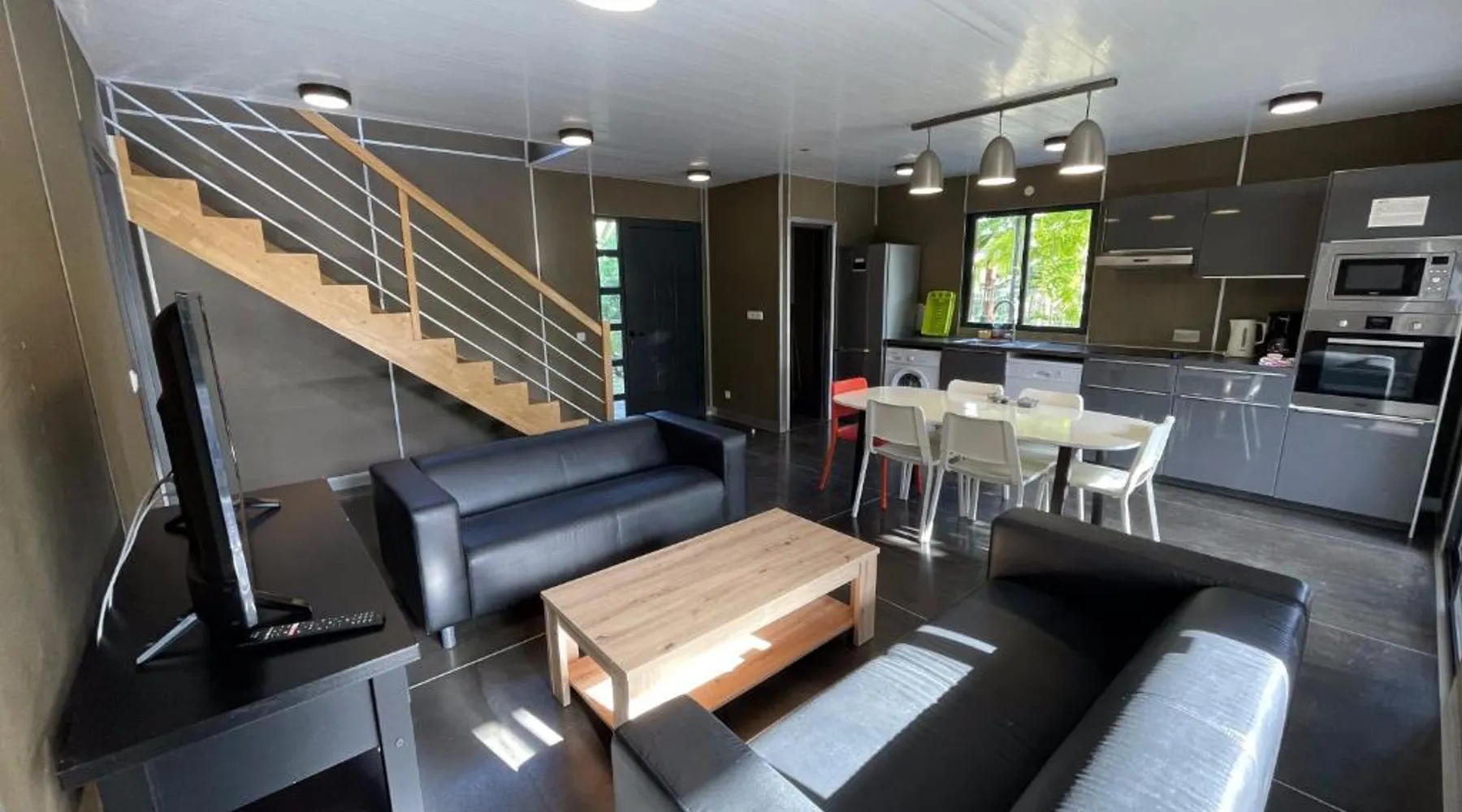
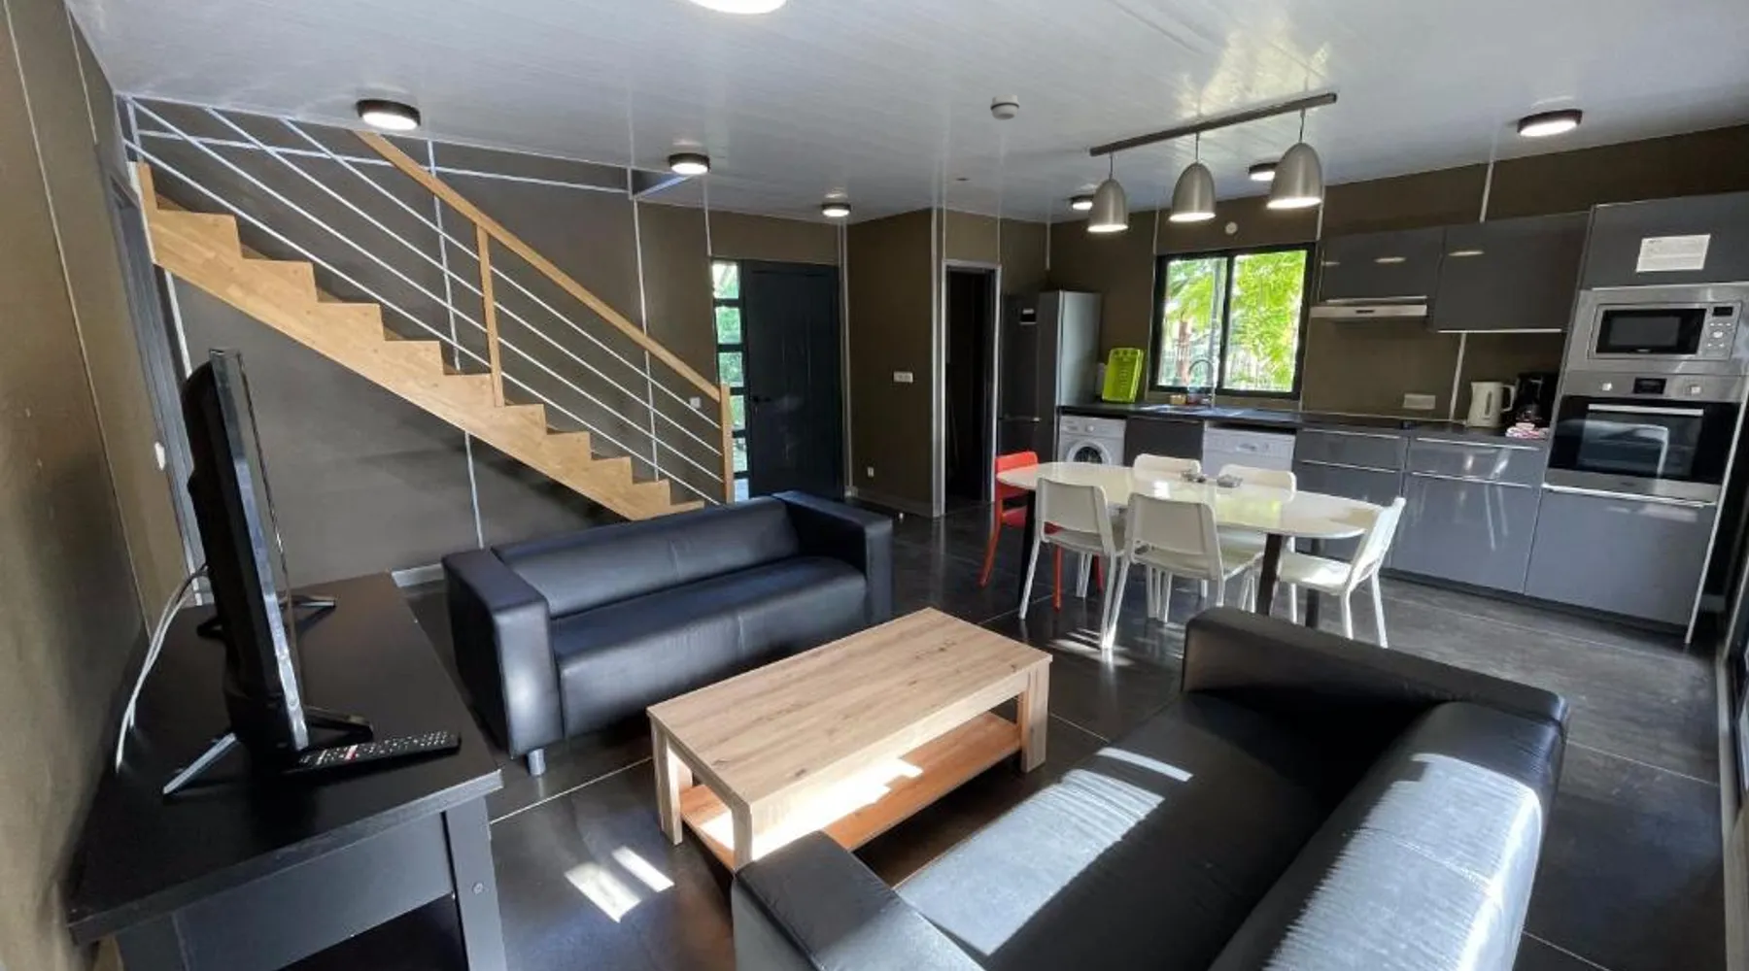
+ smoke detector [989,93,1020,122]
